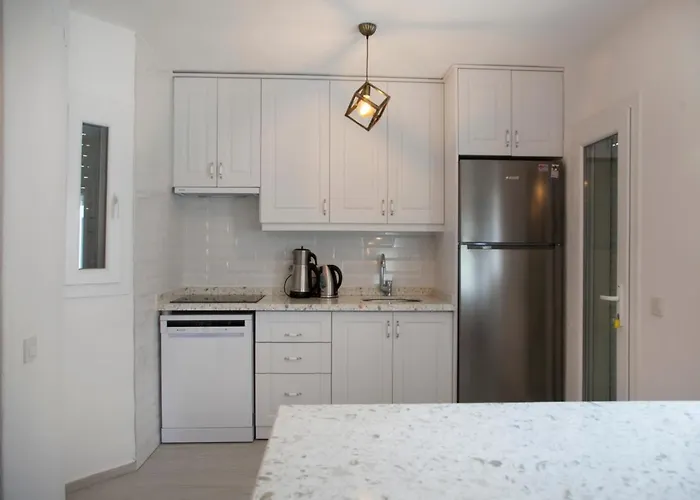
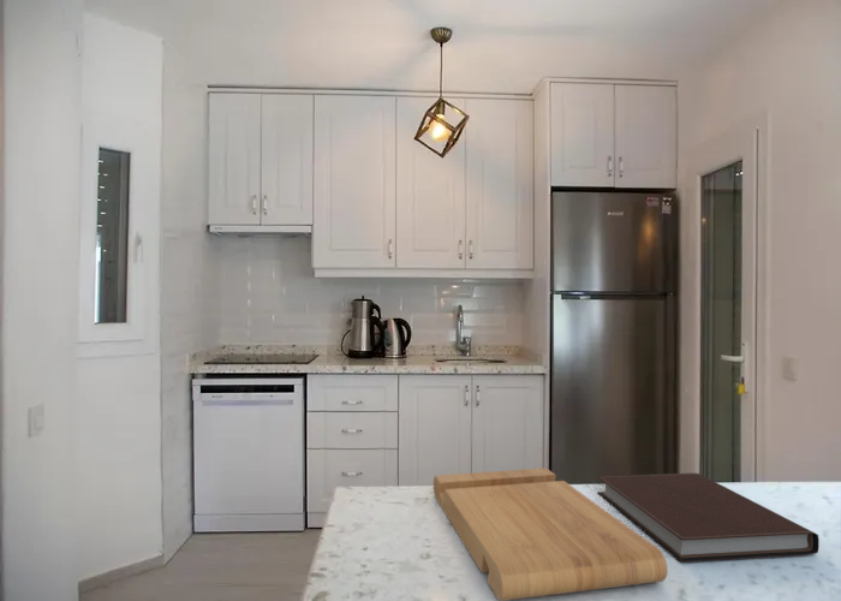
+ cutting board [433,466,669,601]
+ notebook [596,472,821,563]
